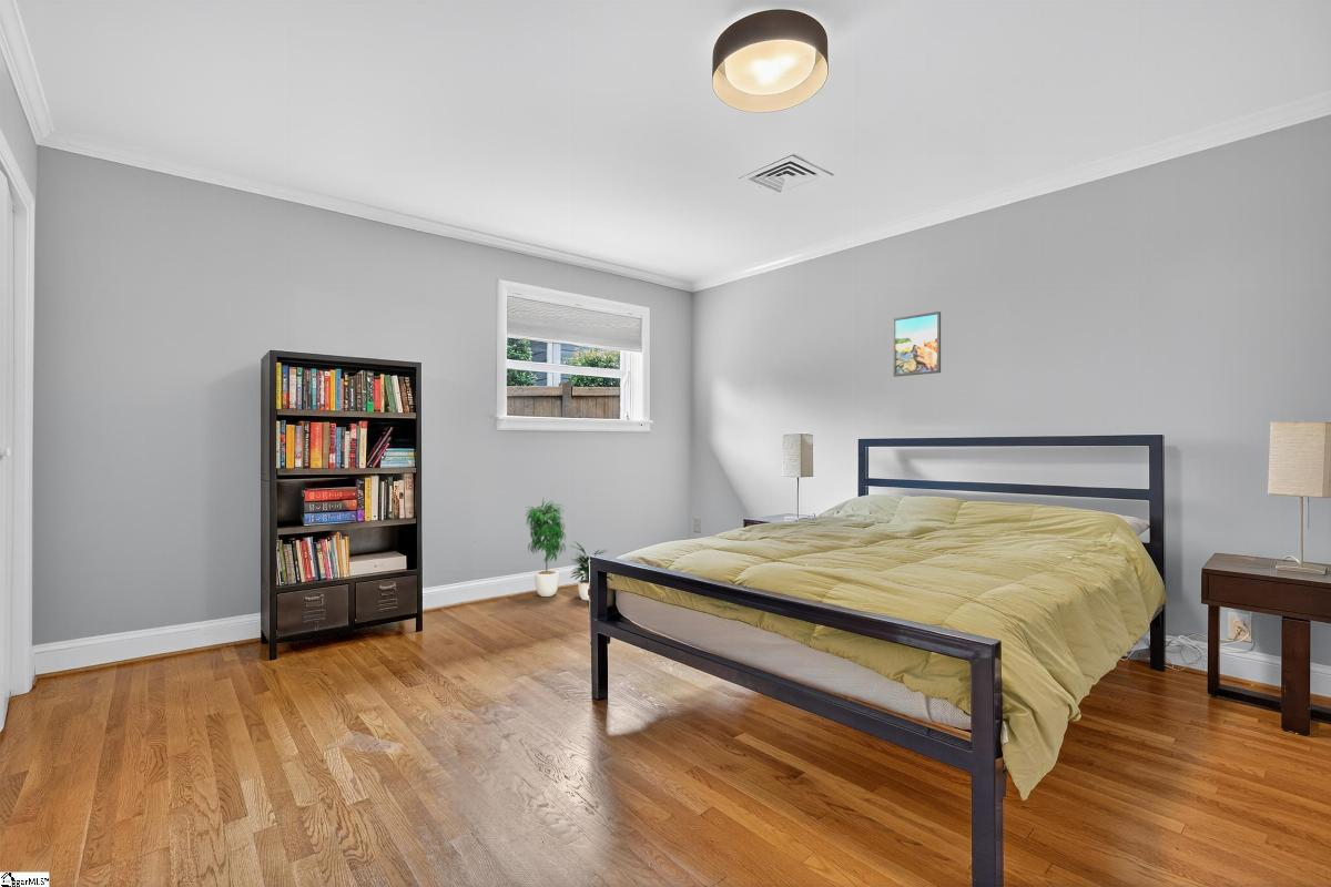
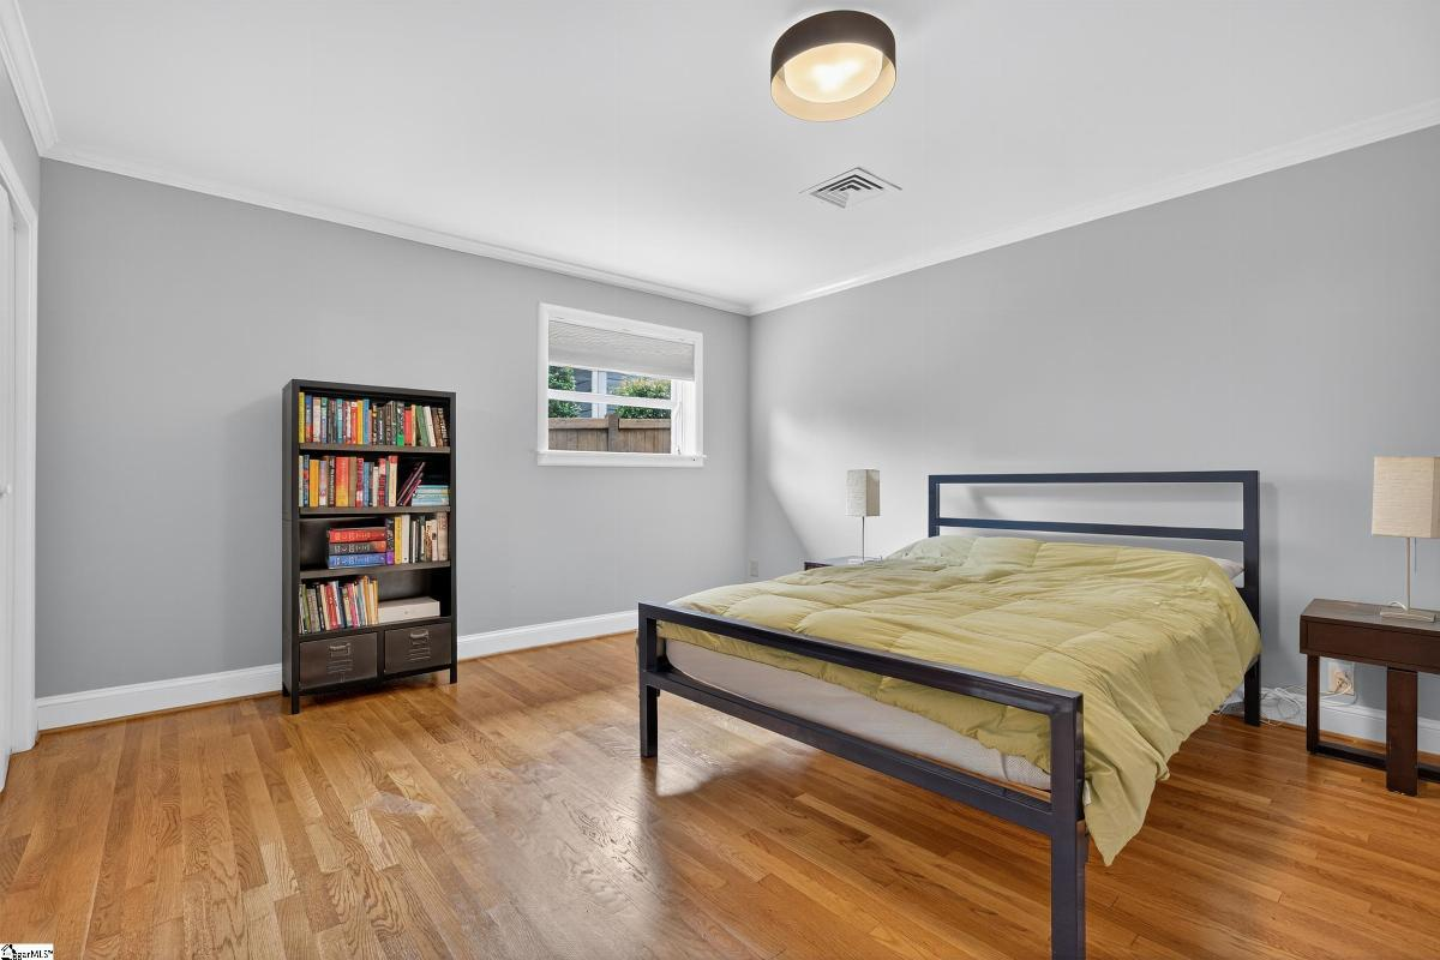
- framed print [892,310,942,378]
- potted plant [525,497,609,601]
